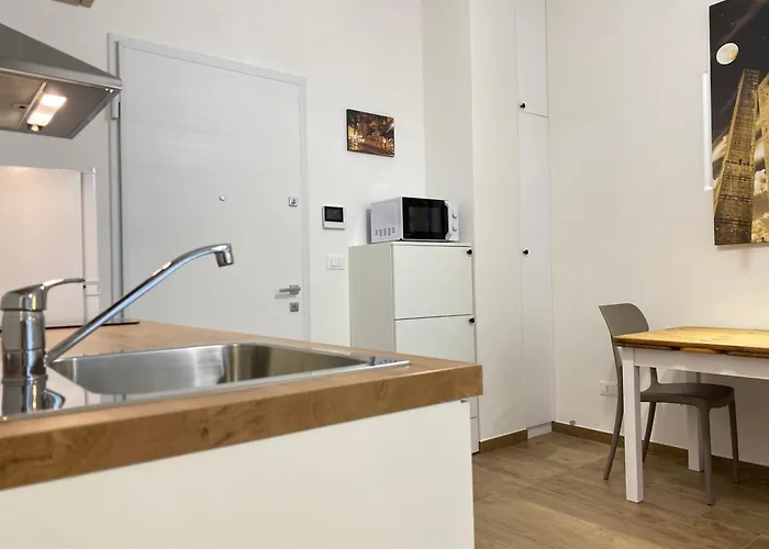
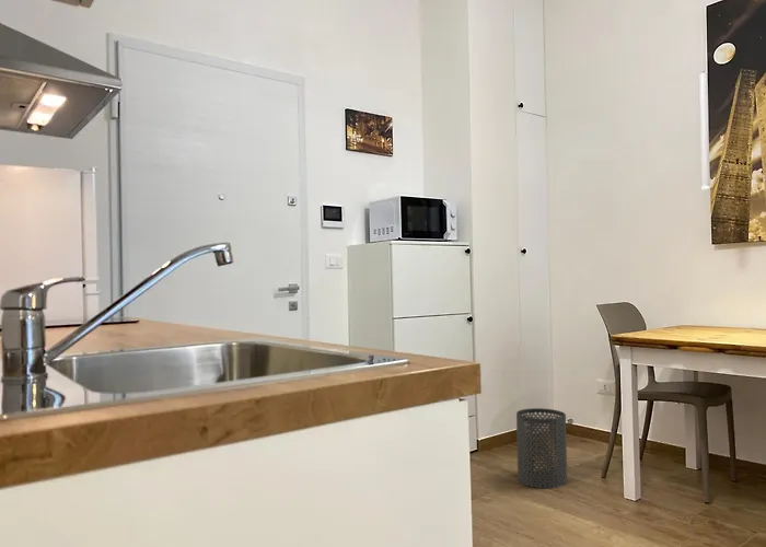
+ trash can [515,407,568,489]
